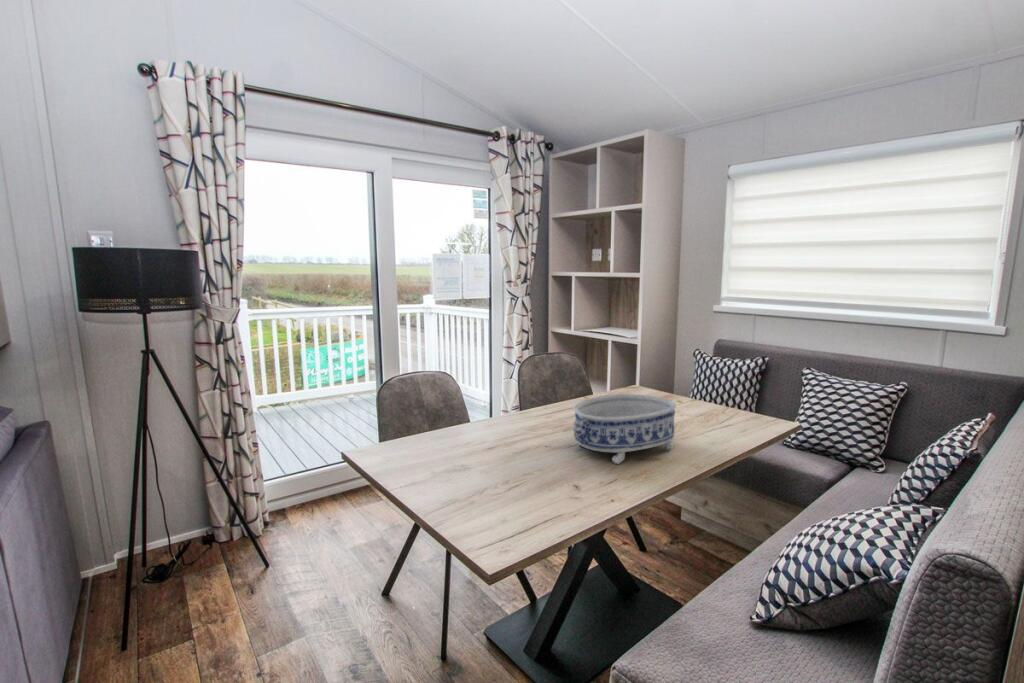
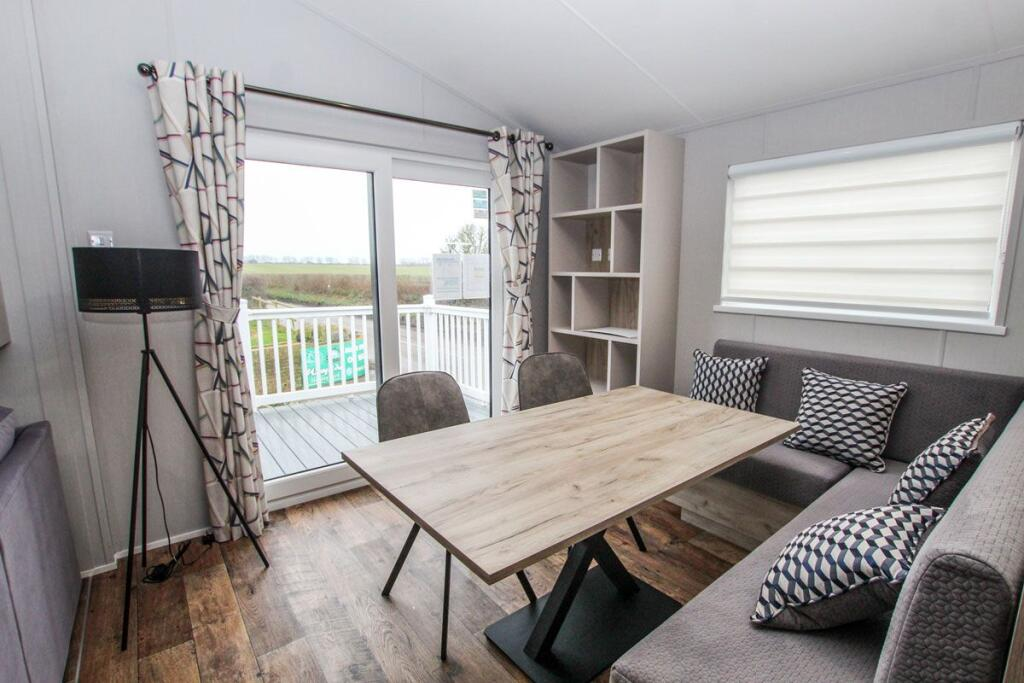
- decorative bowl [572,393,677,465]
